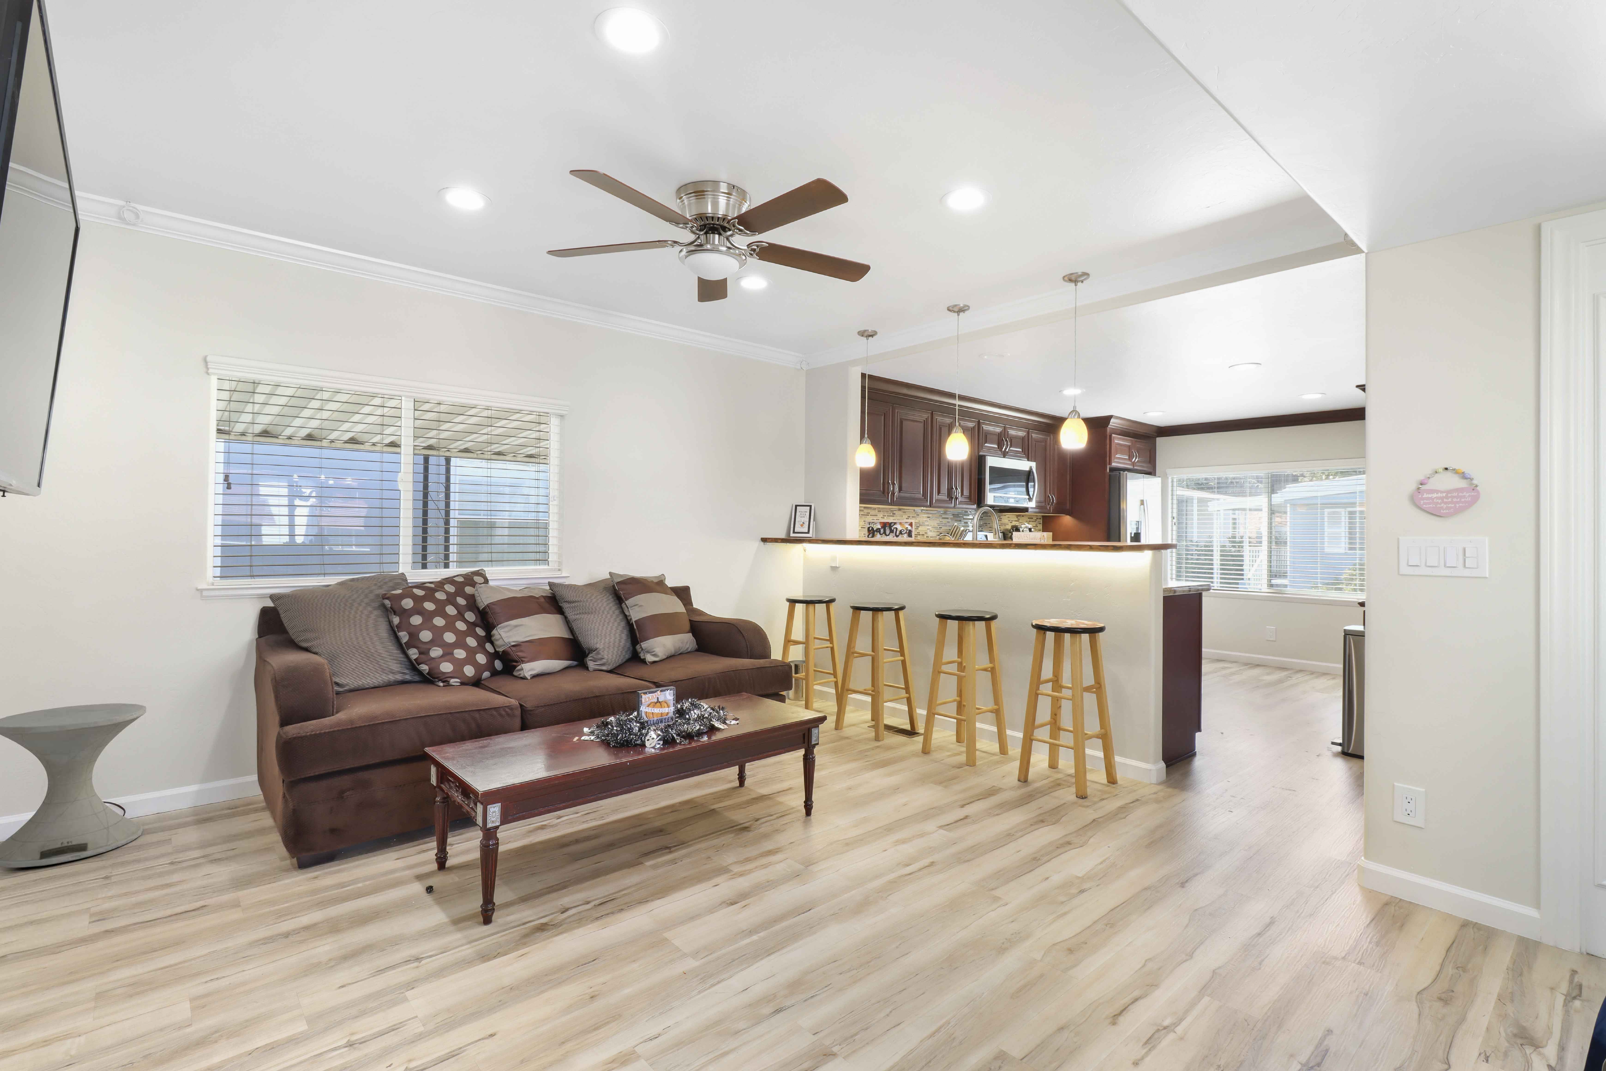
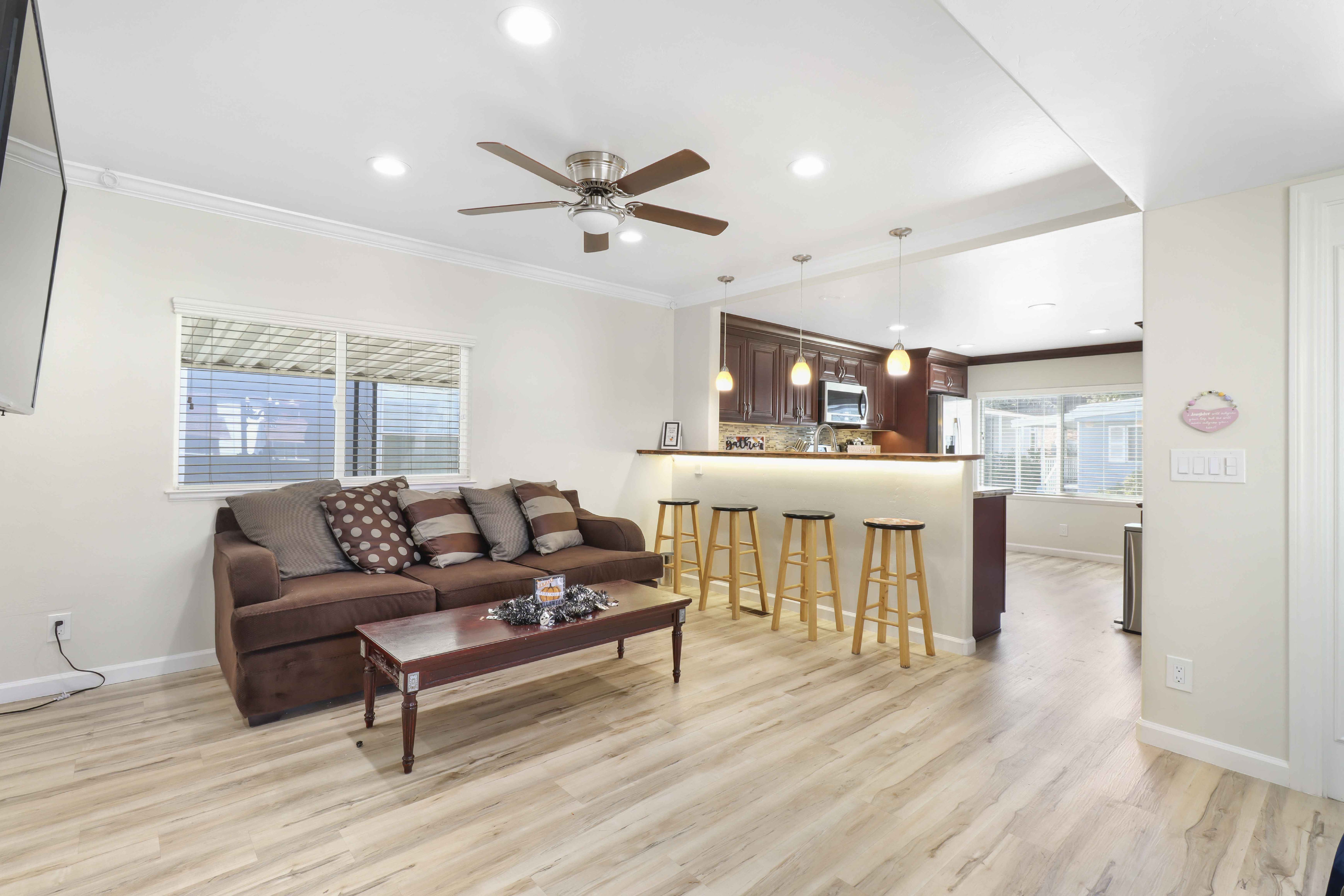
- side table [0,703,147,868]
